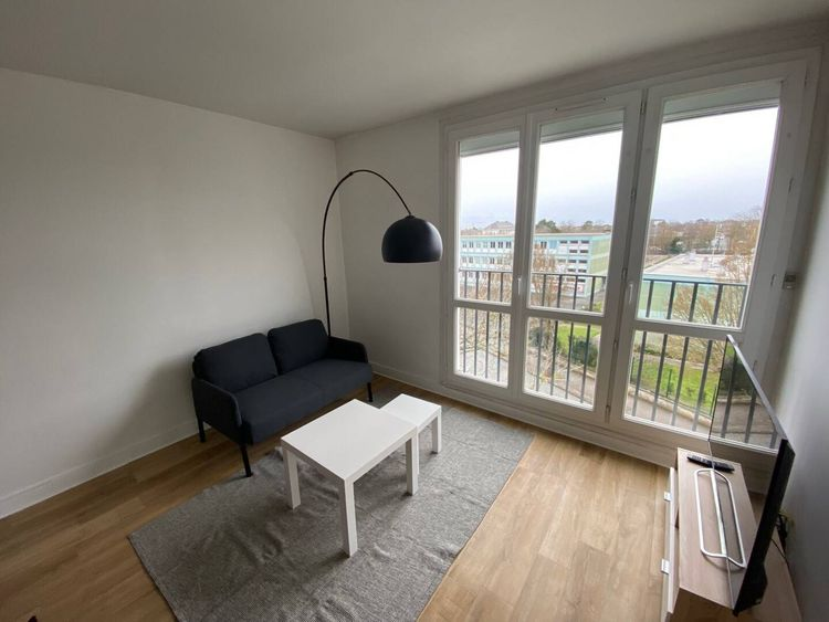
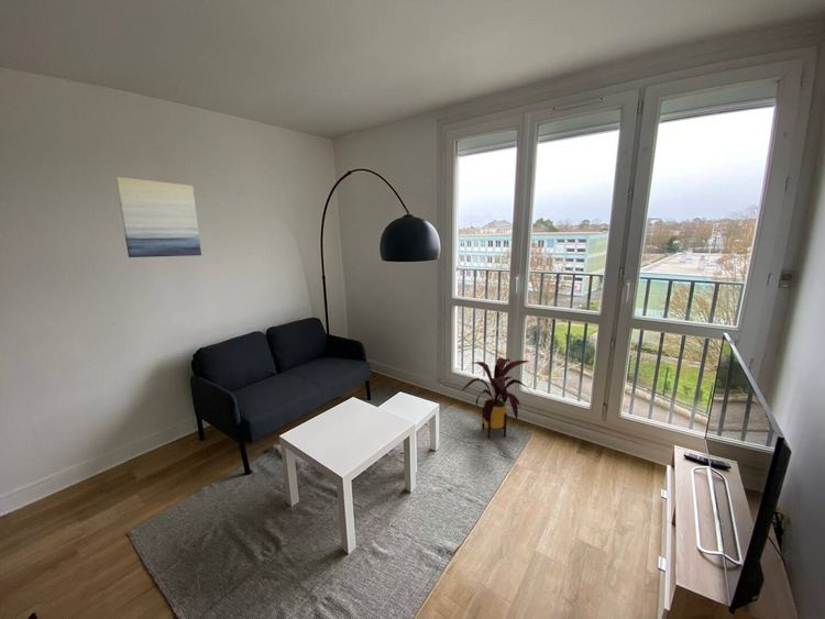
+ house plant [461,356,534,440]
+ wall art [114,176,202,258]
